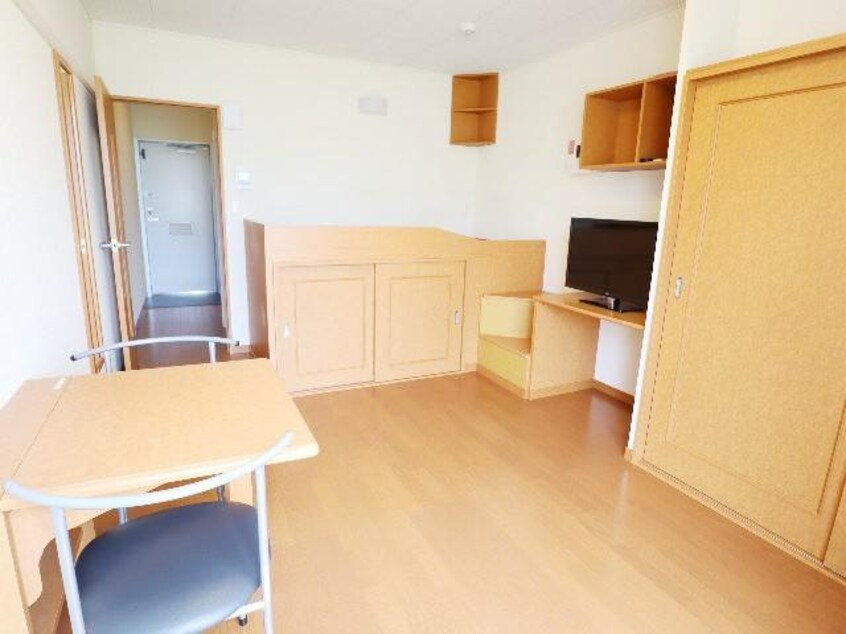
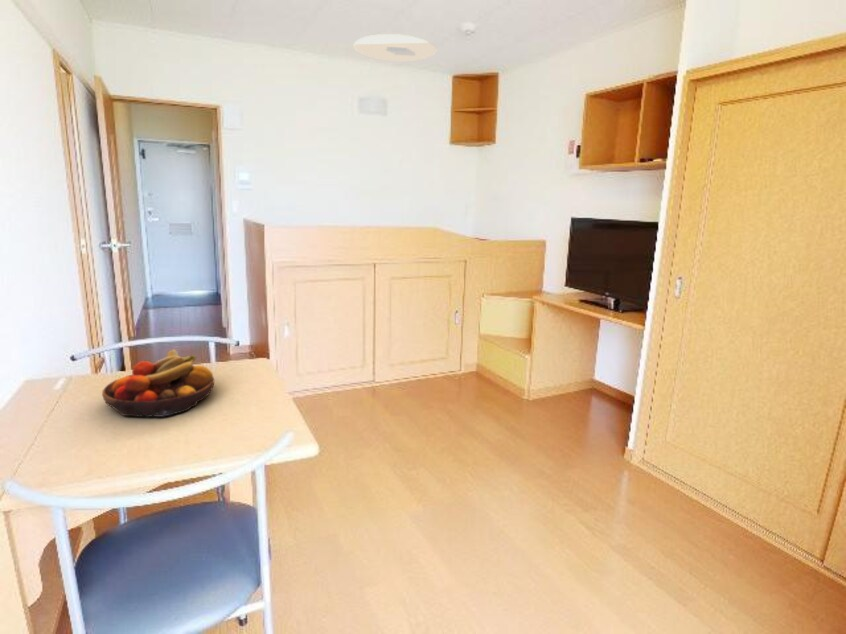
+ fruit bowl [101,348,215,418]
+ ceiling light [353,33,437,63]
